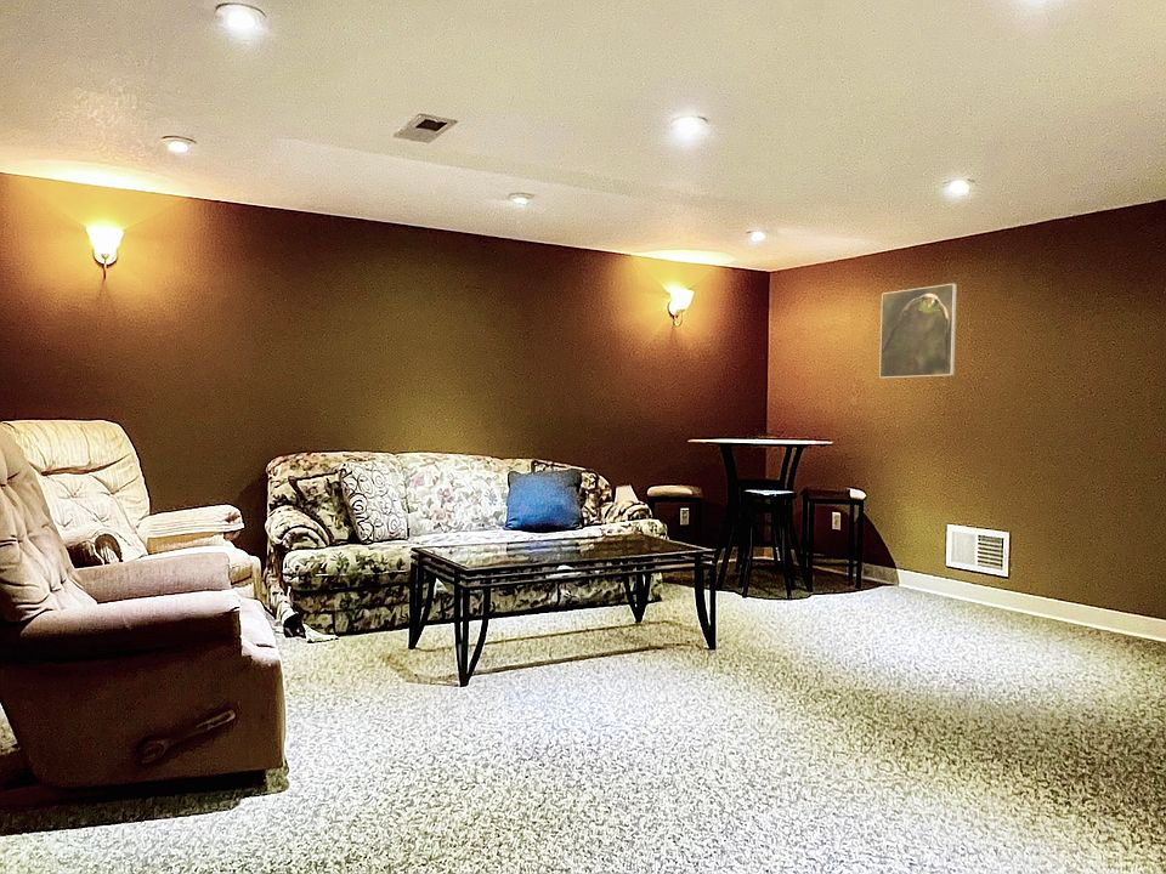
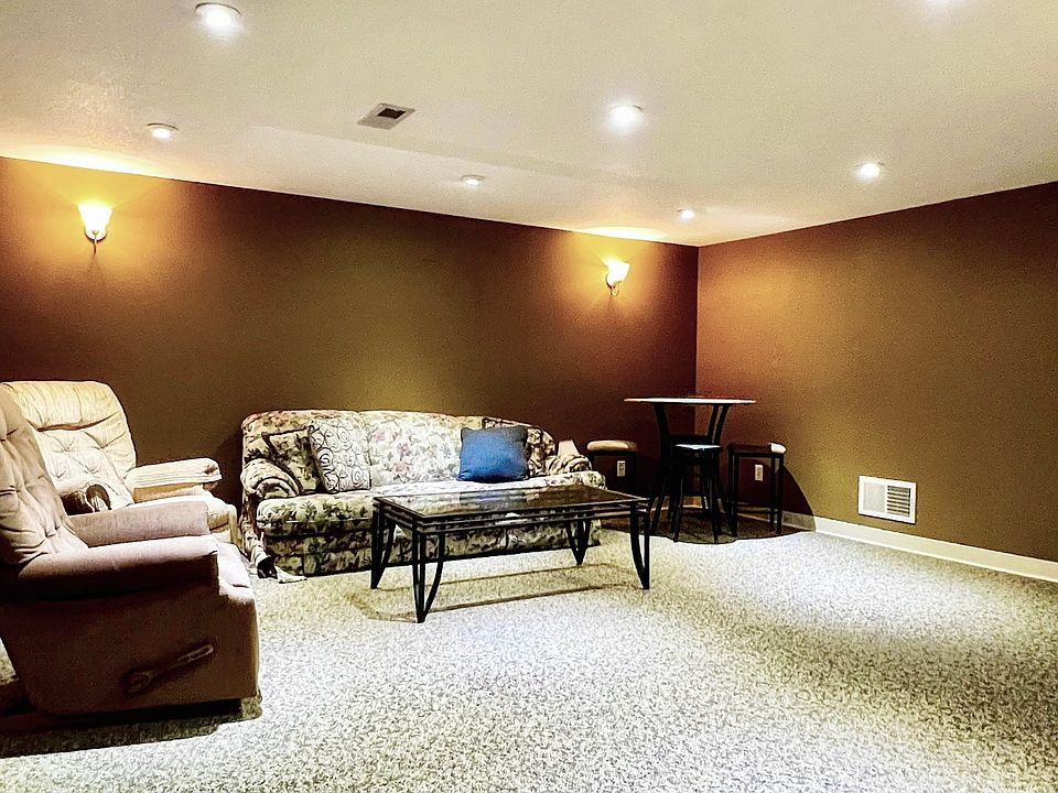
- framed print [878,283,958,379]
